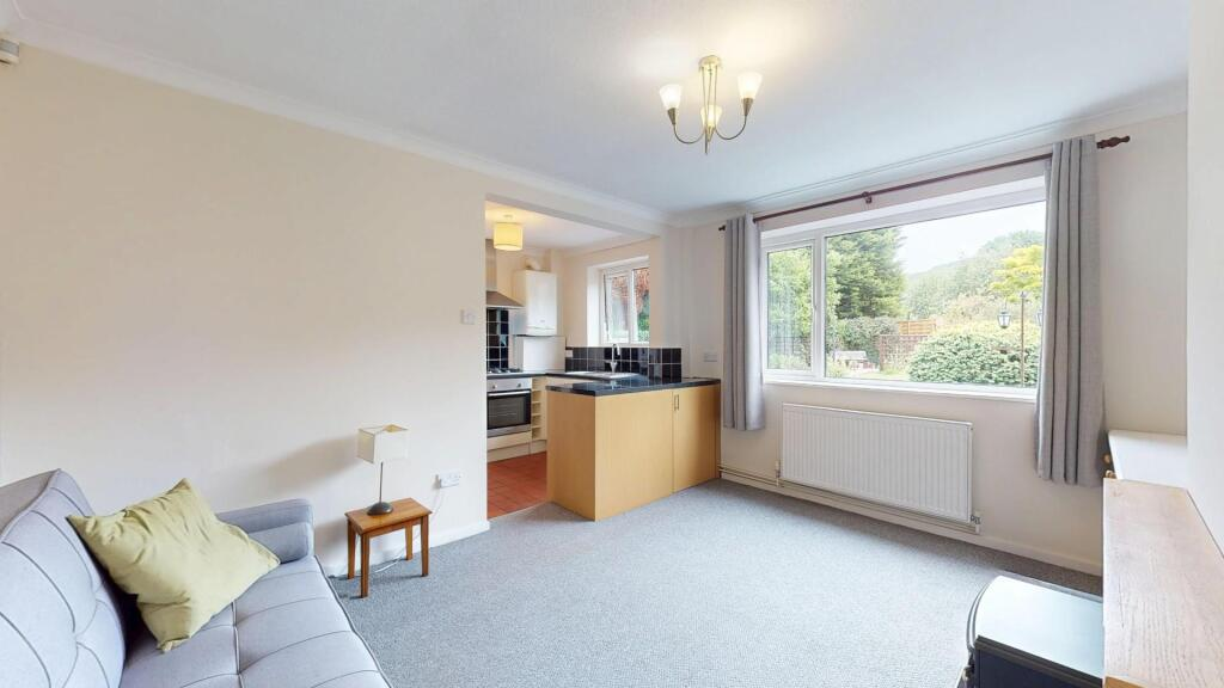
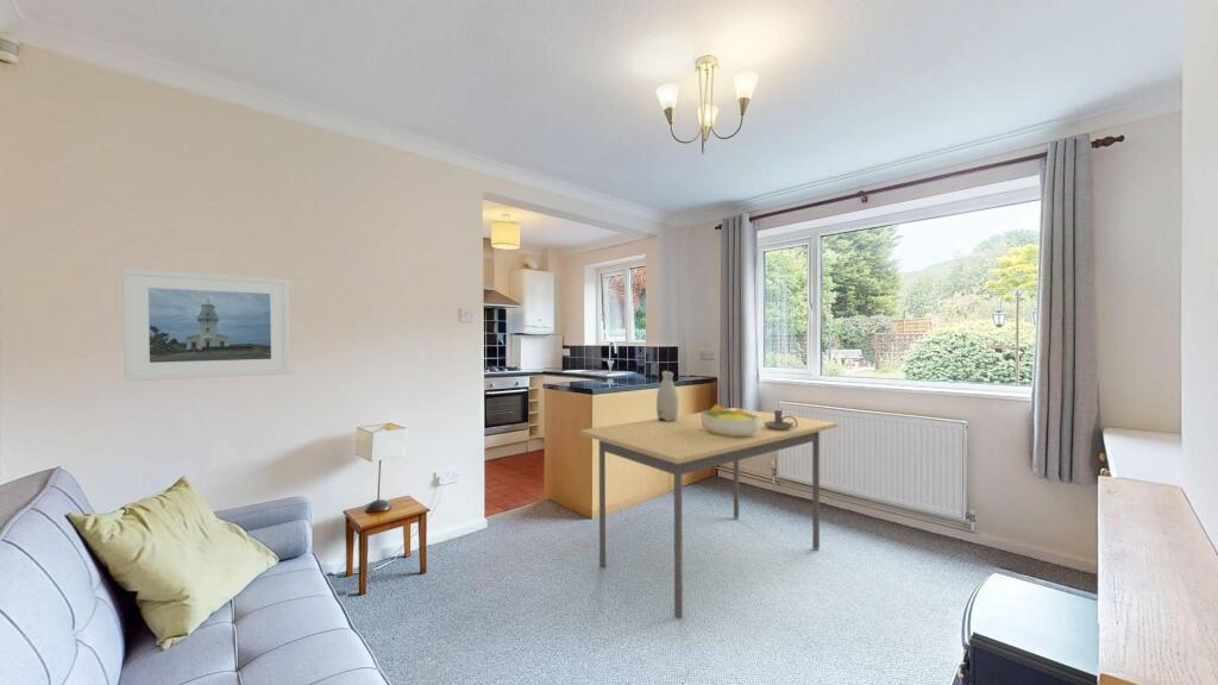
+ vase [655,370,680,421]
+ dining table [578,407,839,620]
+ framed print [121,268,291,383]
+ fruit bowl [701,403,760,436]
+ candle holder [765,409,798,429]
